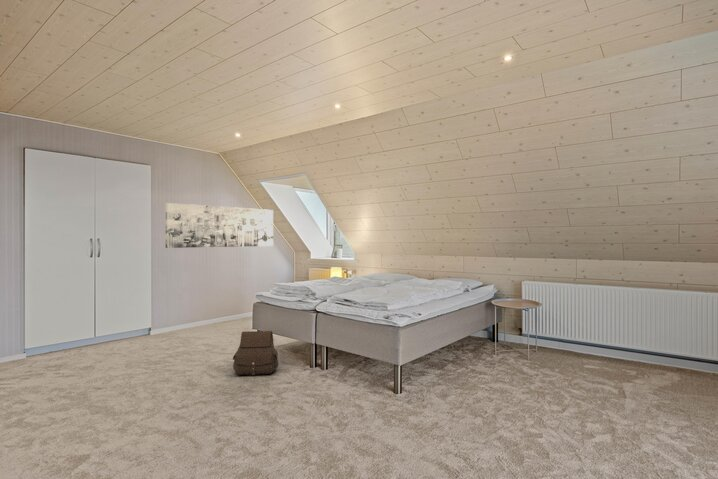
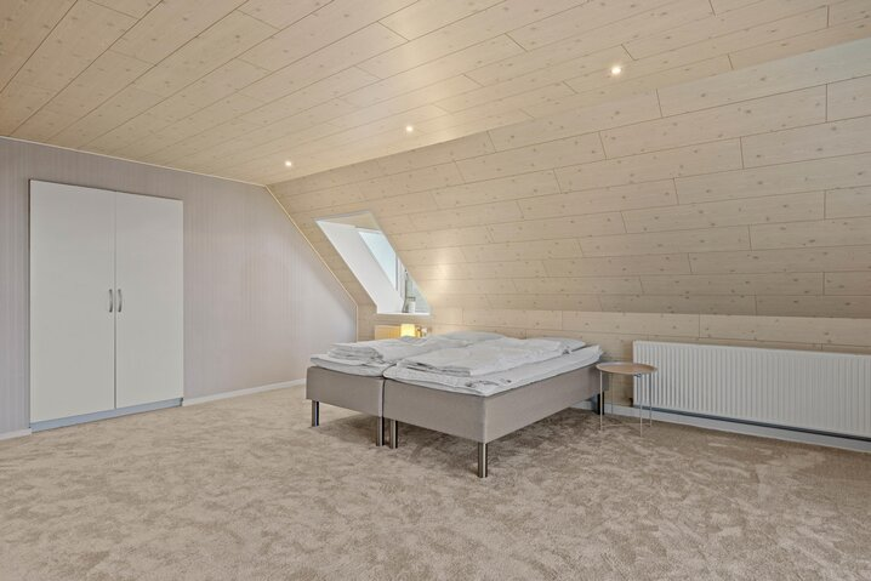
- satchel [232,330,280,376]
- wall art [165,202,274,249]
